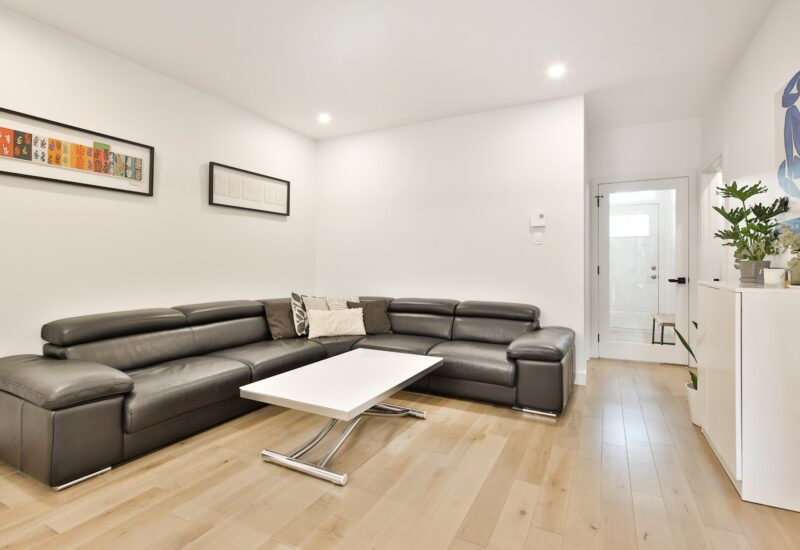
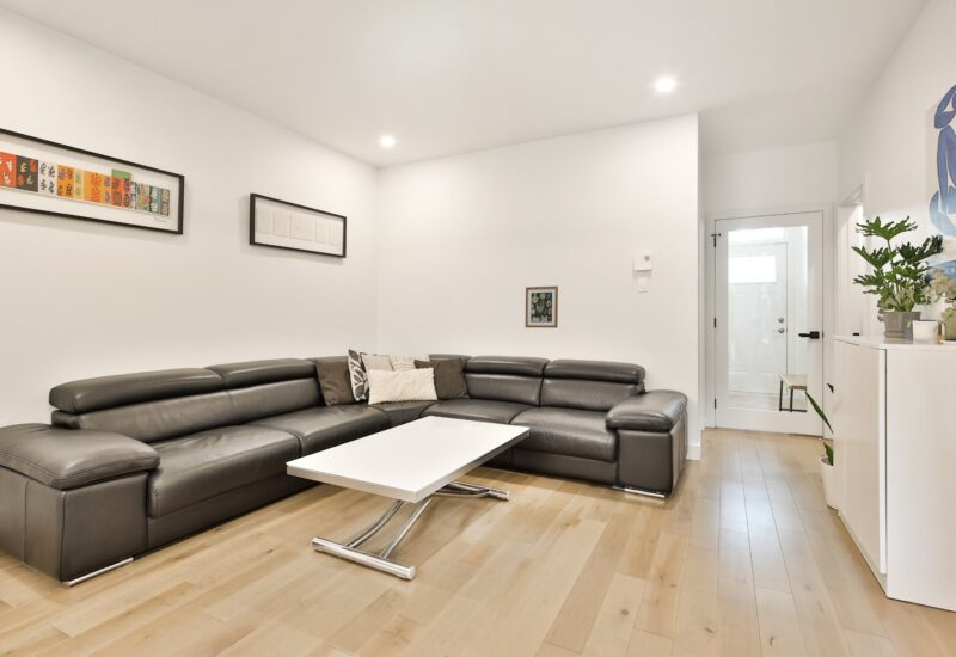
+ wall art [525,285,559,330]
